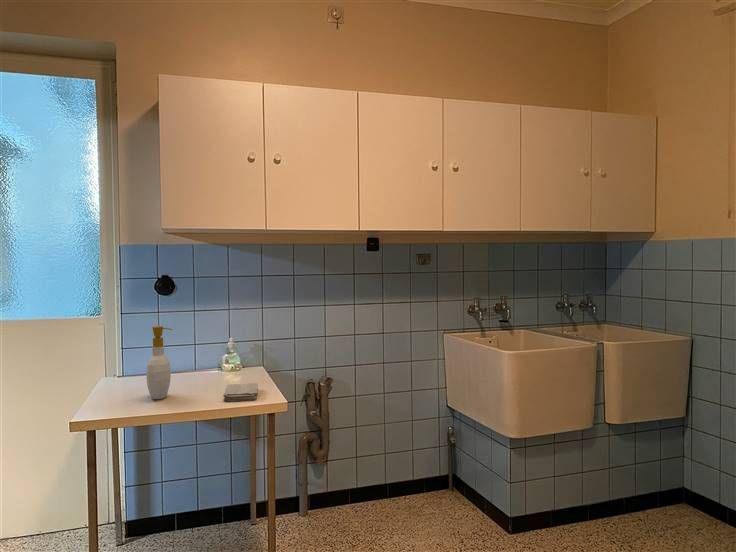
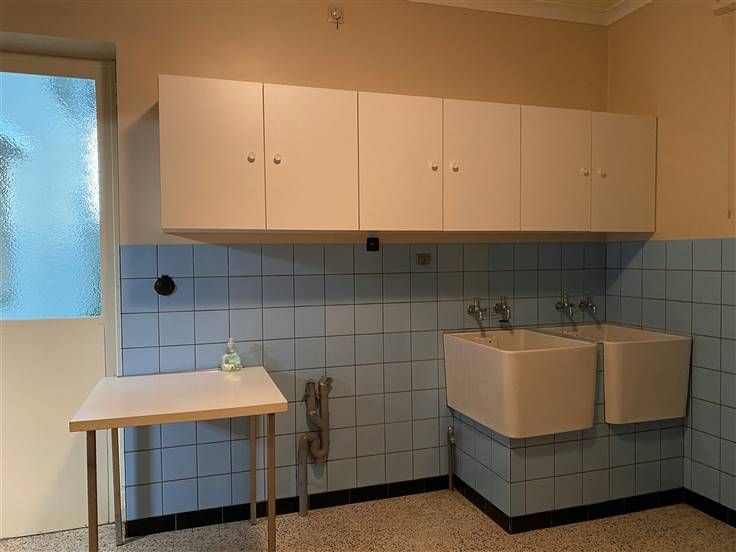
- soap bottle [145,325,173,400]
- washcloth [222,382,259,402]
